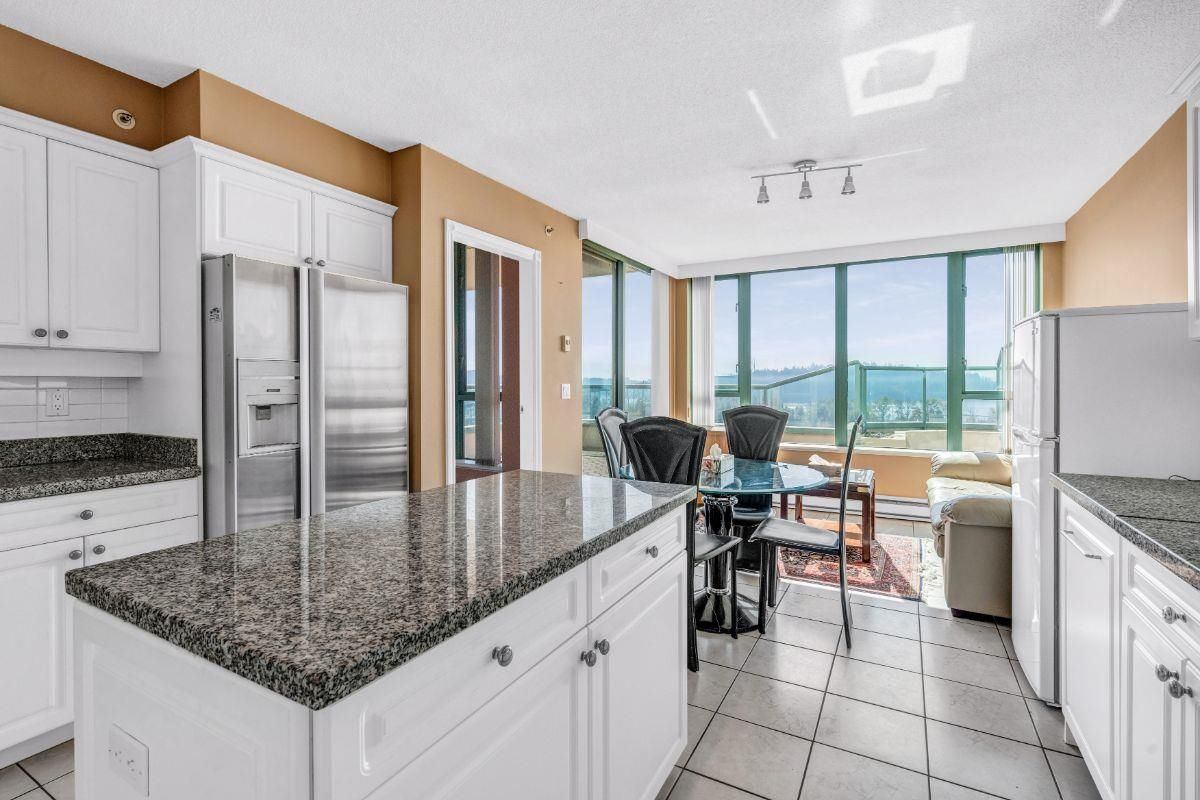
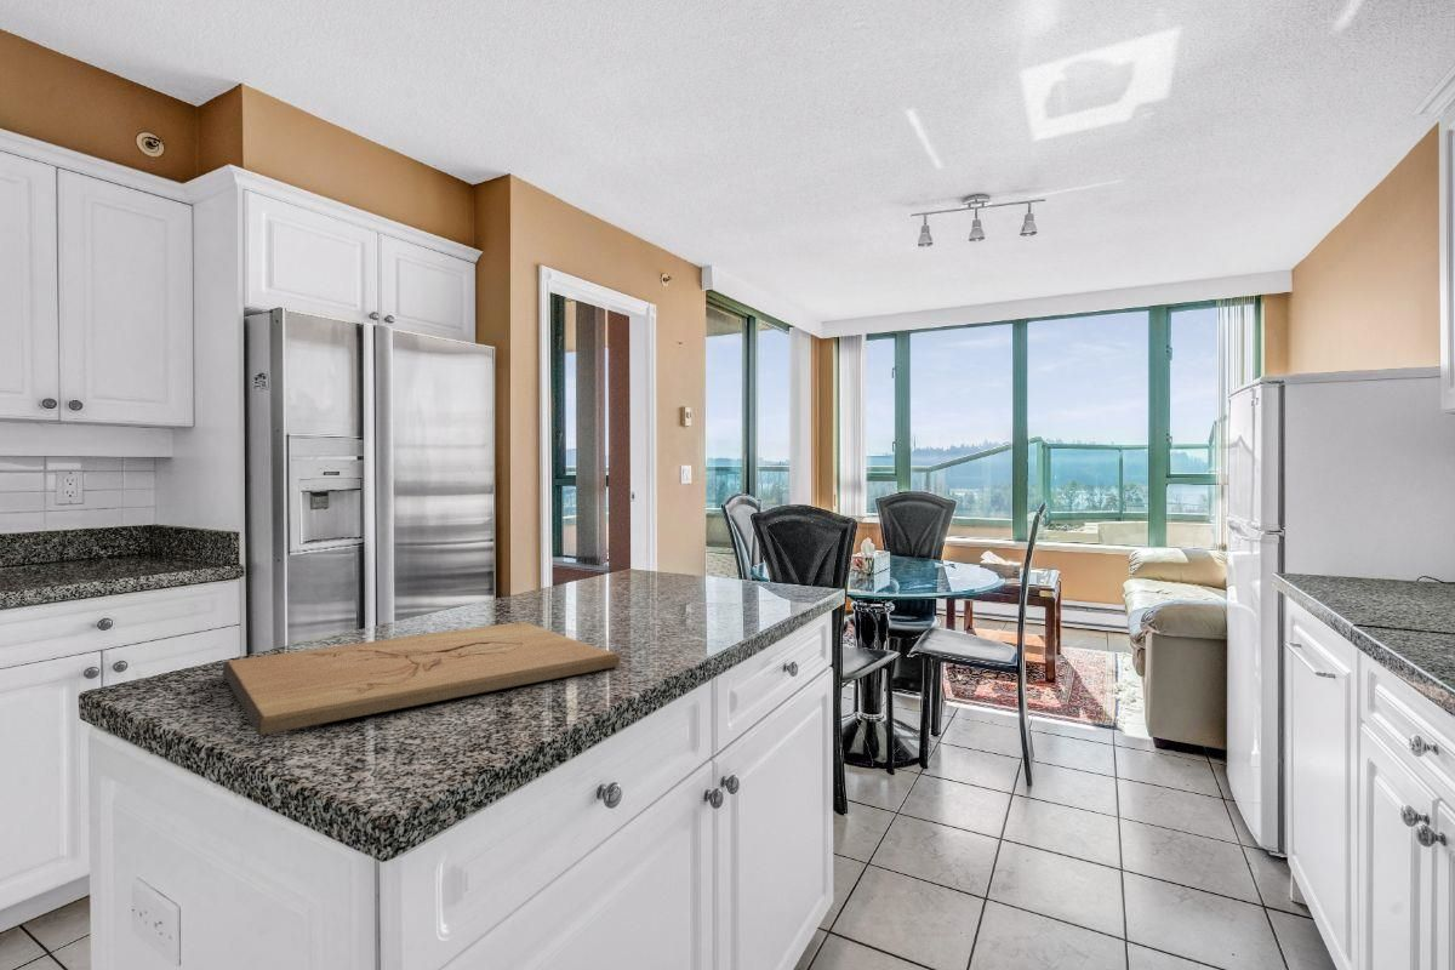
+ cutting board [221,621,621,736]
